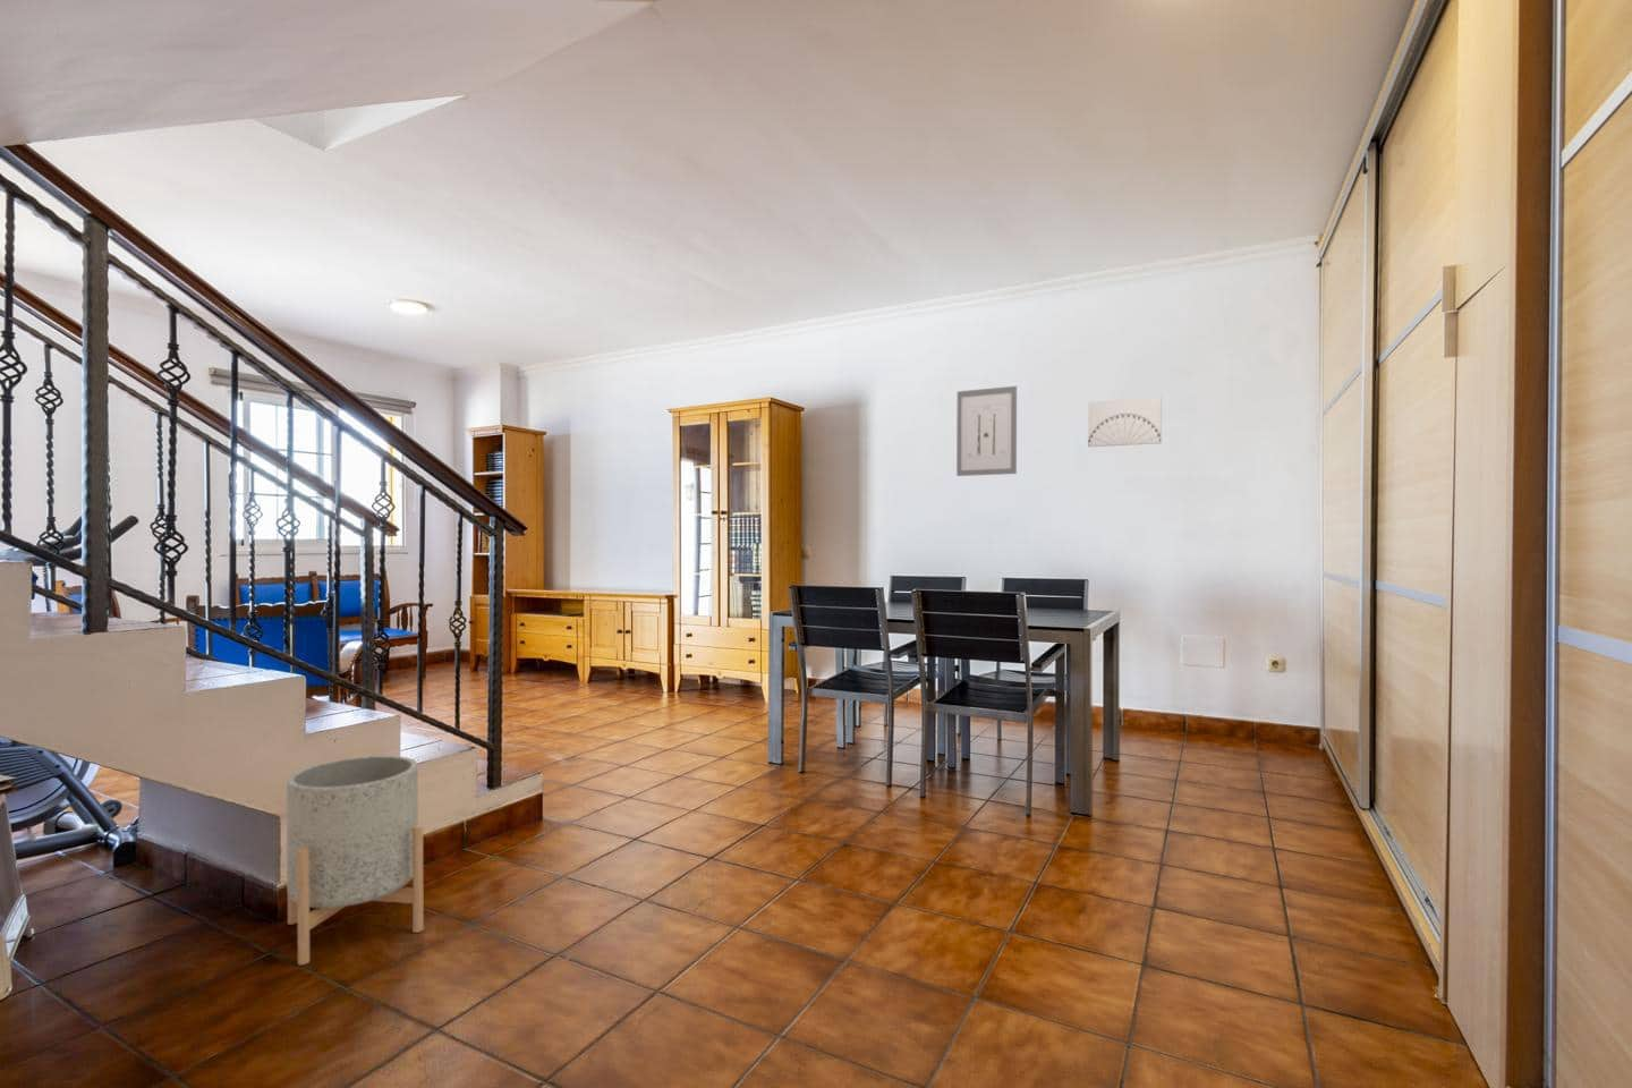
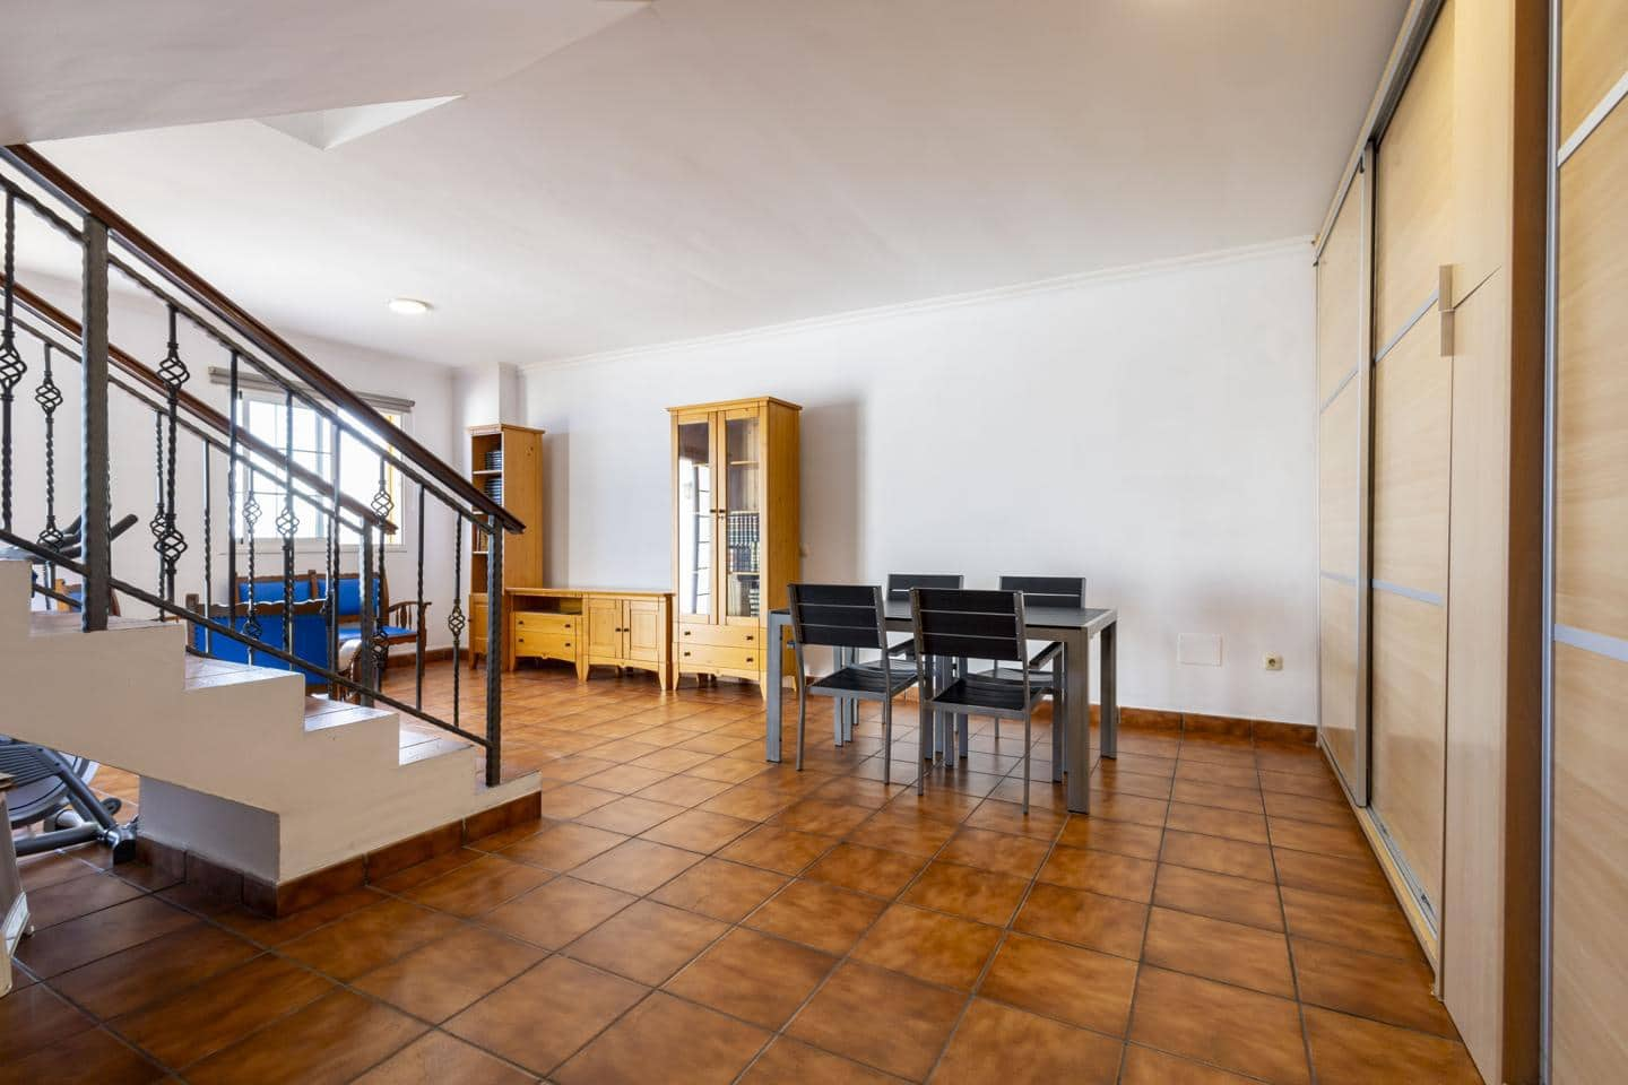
- wall art [956,385,1018,477]
- wall art [1087,396,1163,448]
- planter [285,755,424,967]
